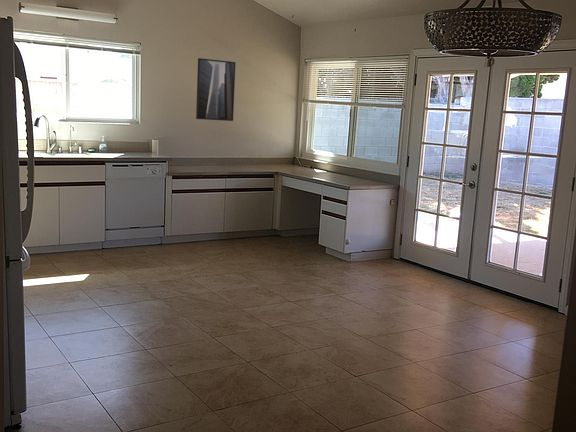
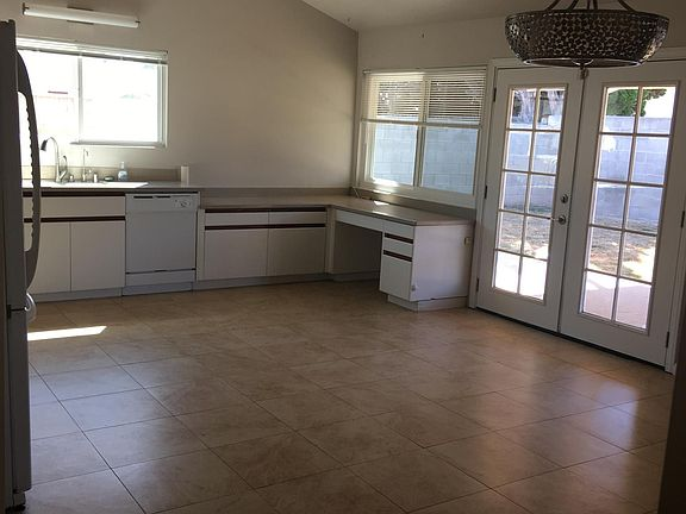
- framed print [195,57,237,122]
